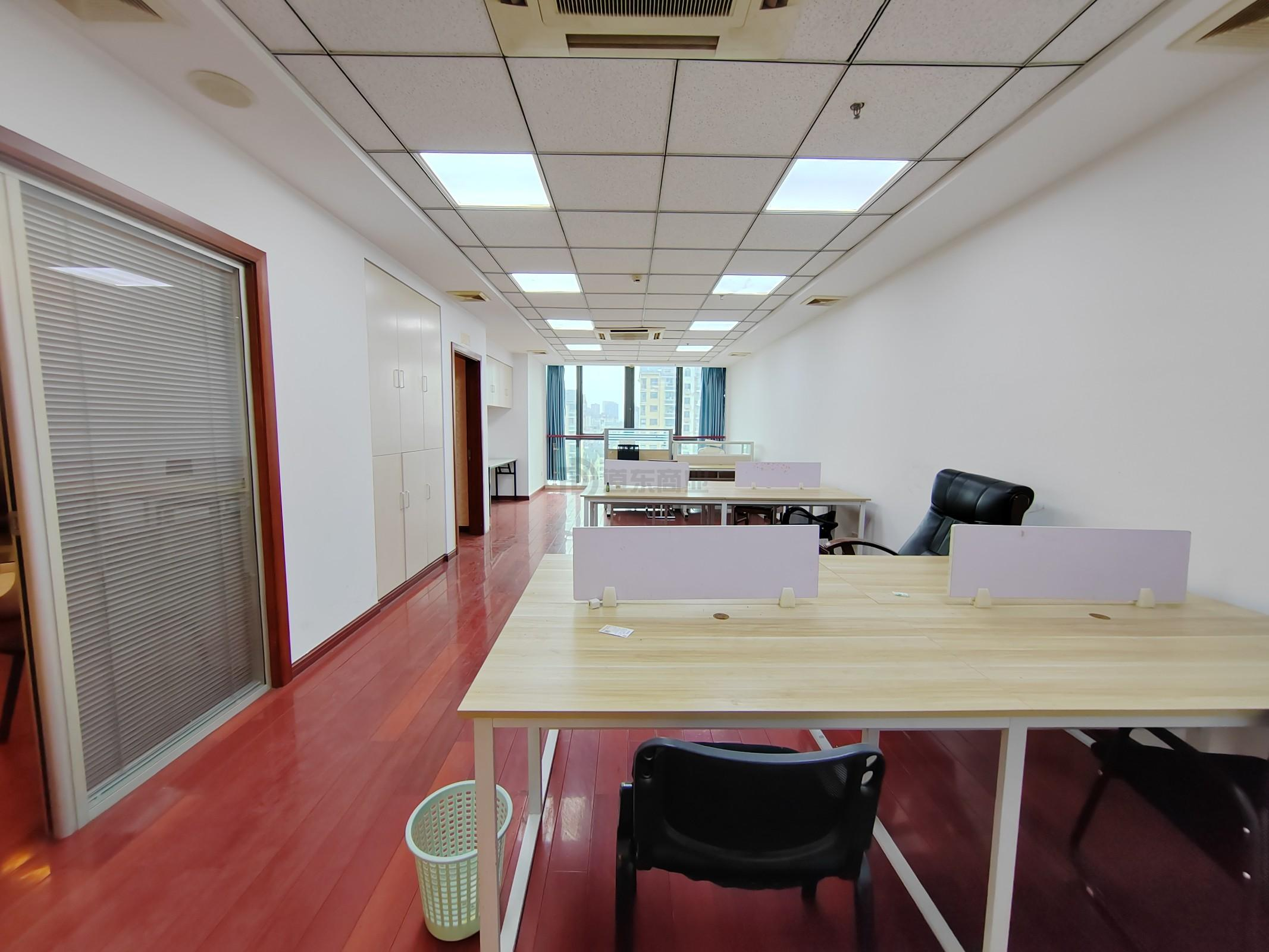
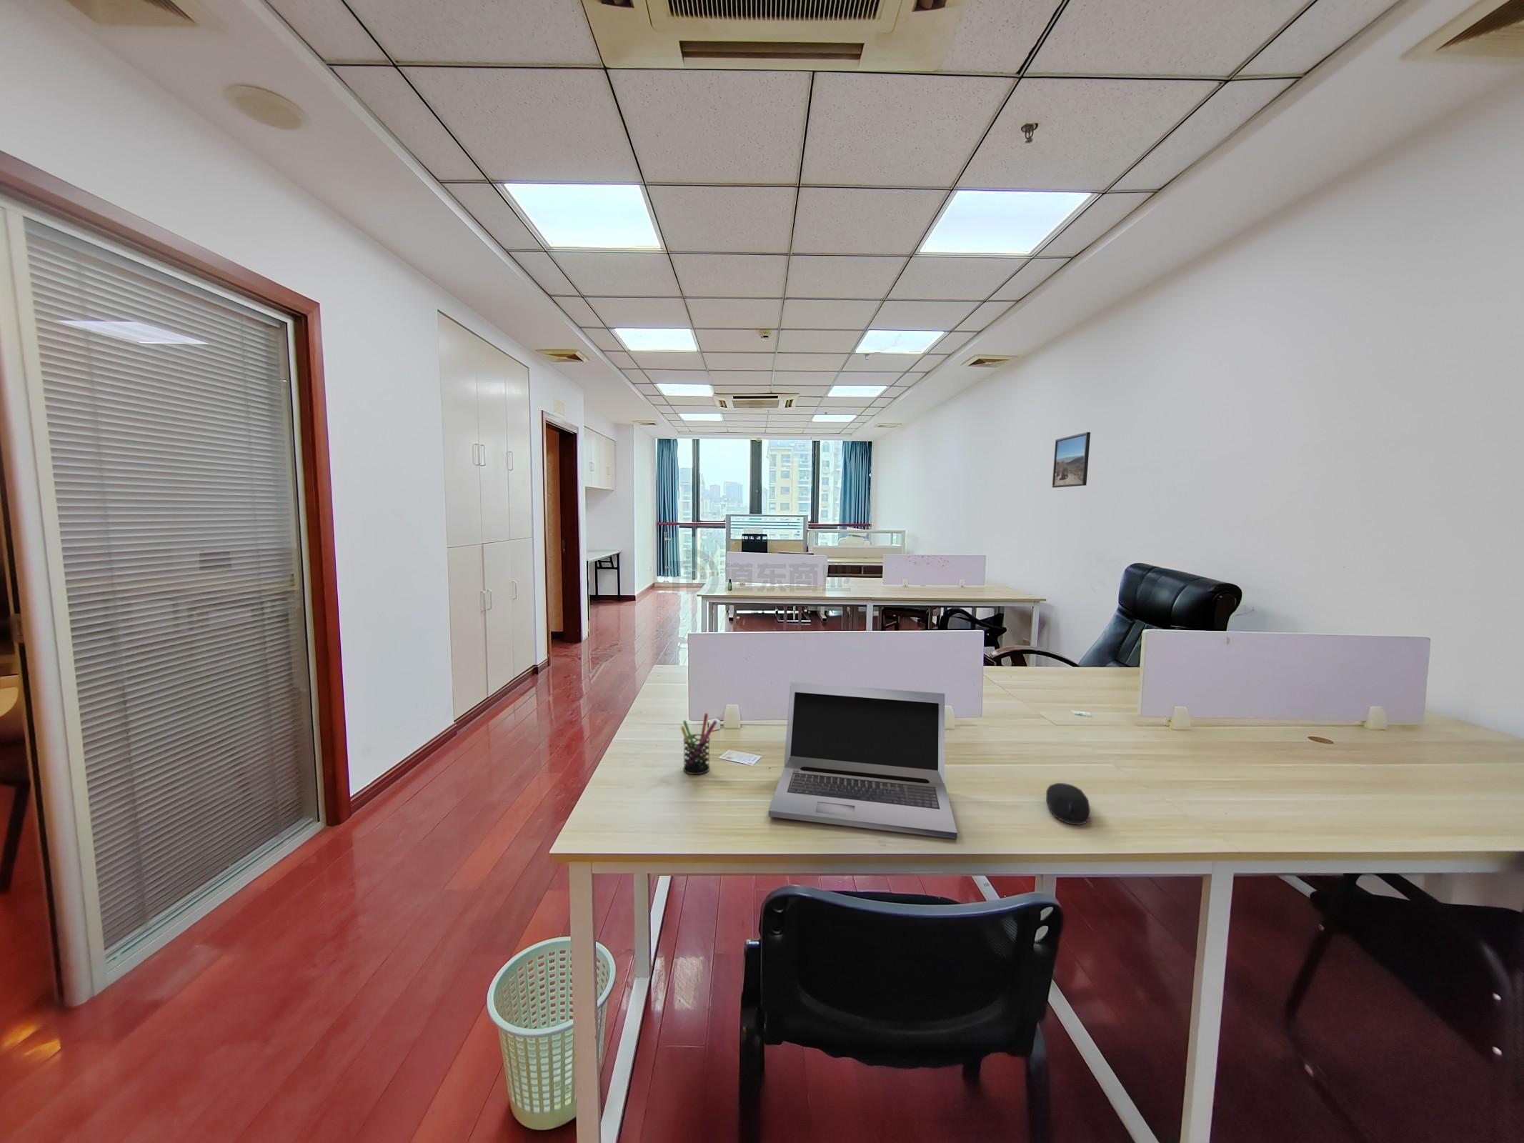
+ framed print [1052,431,1090,489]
+ pen holder [680,712,718,776]
+ laptop [769,682,958,839]
+ computer mouse [1045,783,1090,826]
